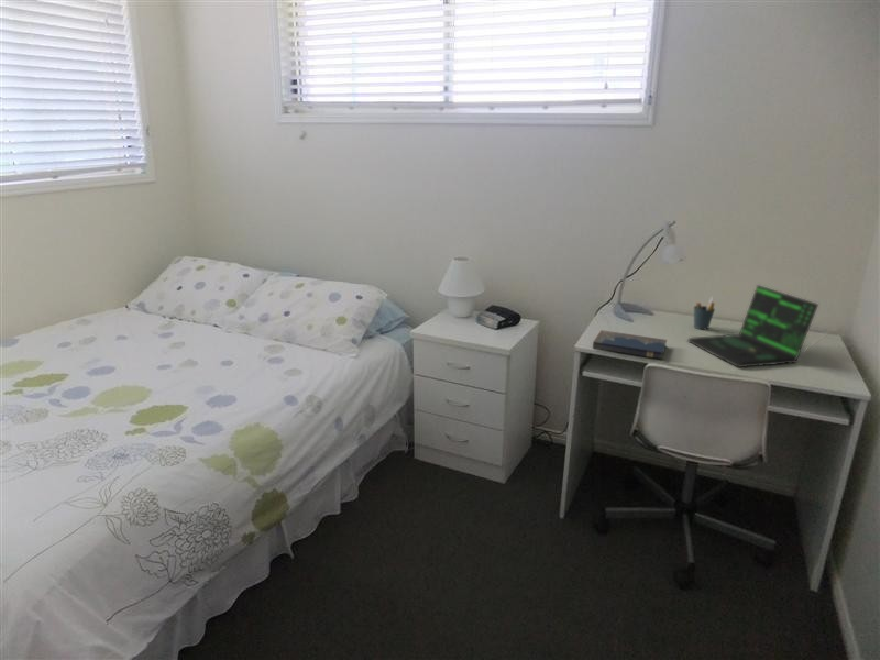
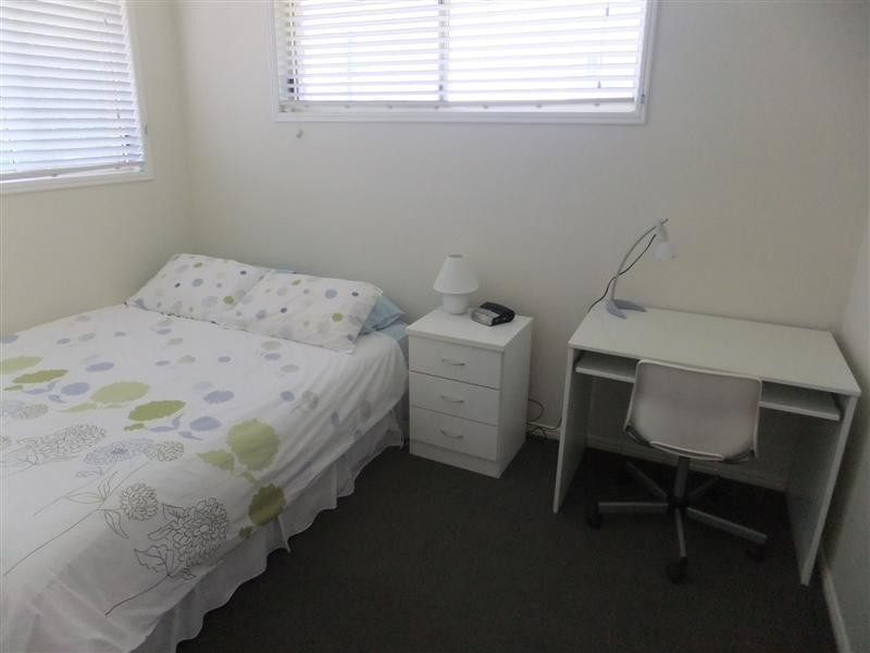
- pen holder [693,295,716,330]
- laptop [686,284,831,369]
- hardcover book [592,329,668,361]
